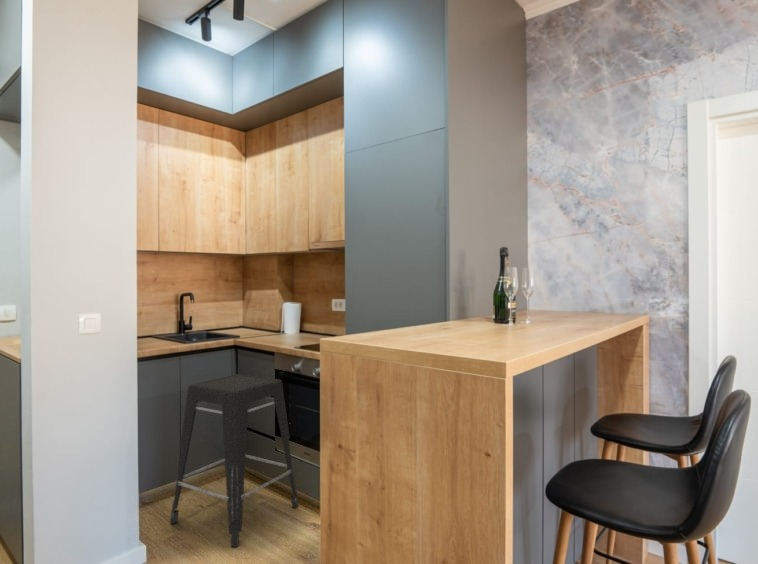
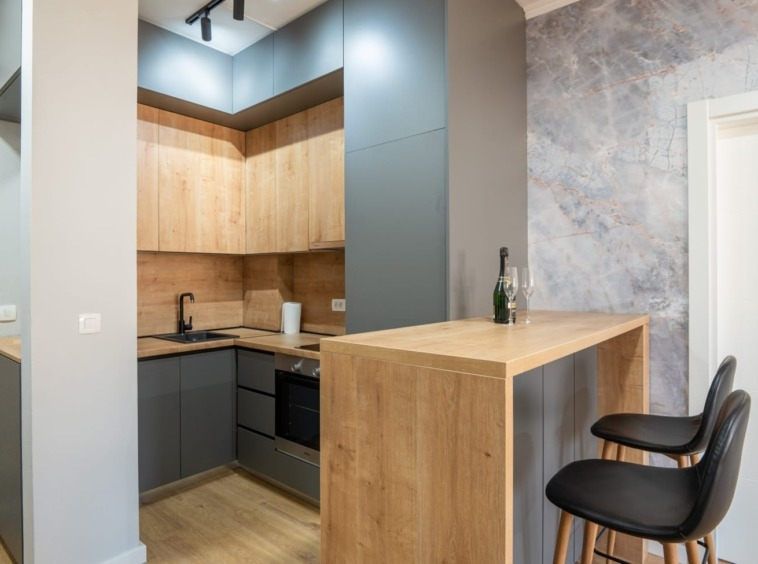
- stool [169,373,299,549]
